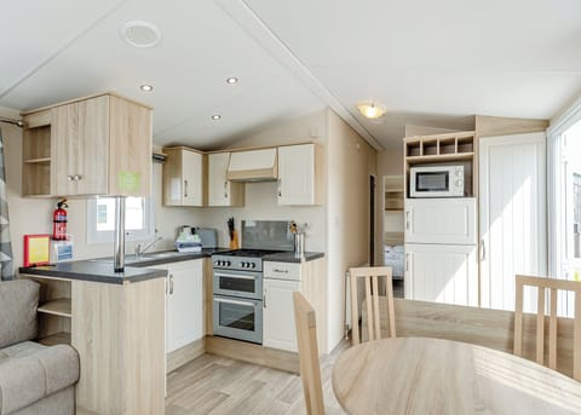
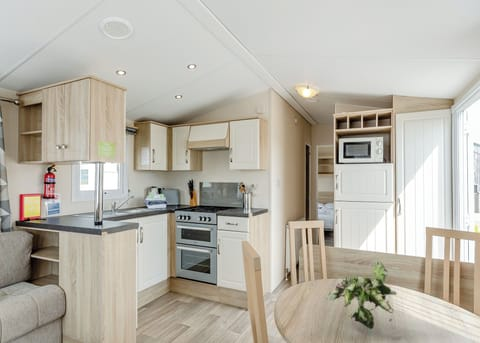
+ plant [325,261,398,330]
